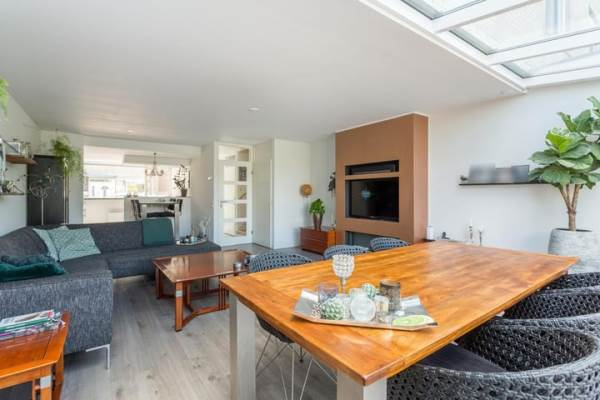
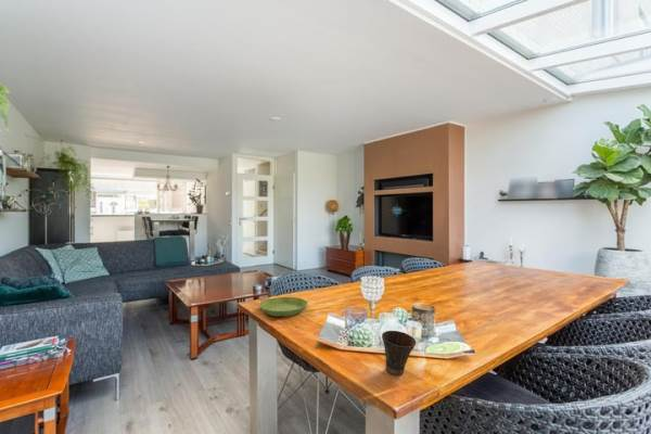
+ cup [381,330,417,376]
+ saucer [258,296,309,318]
